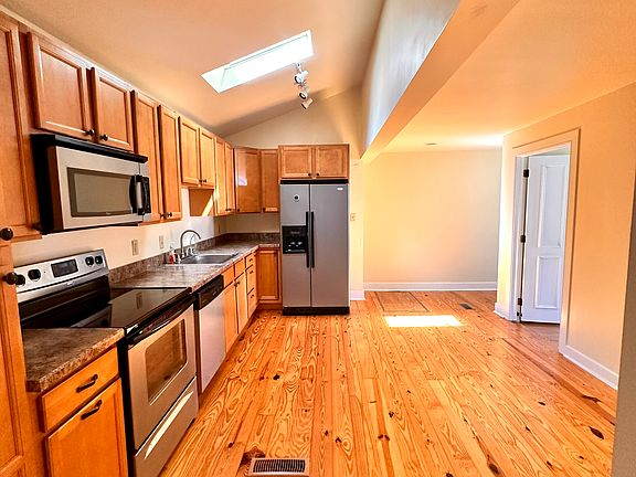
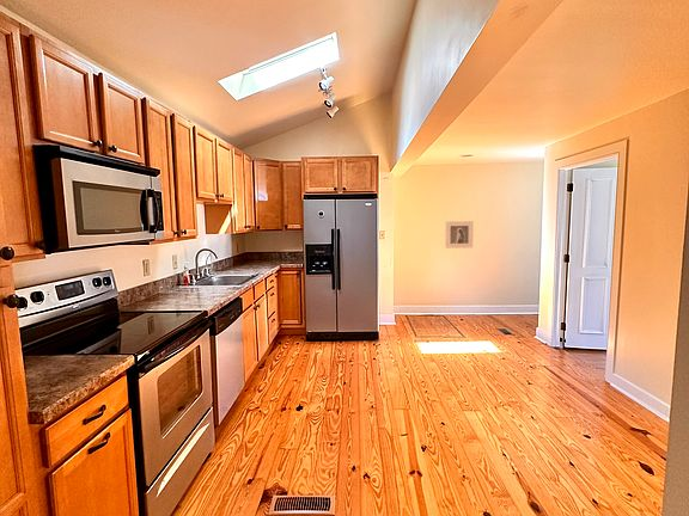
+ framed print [445,220,474,250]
